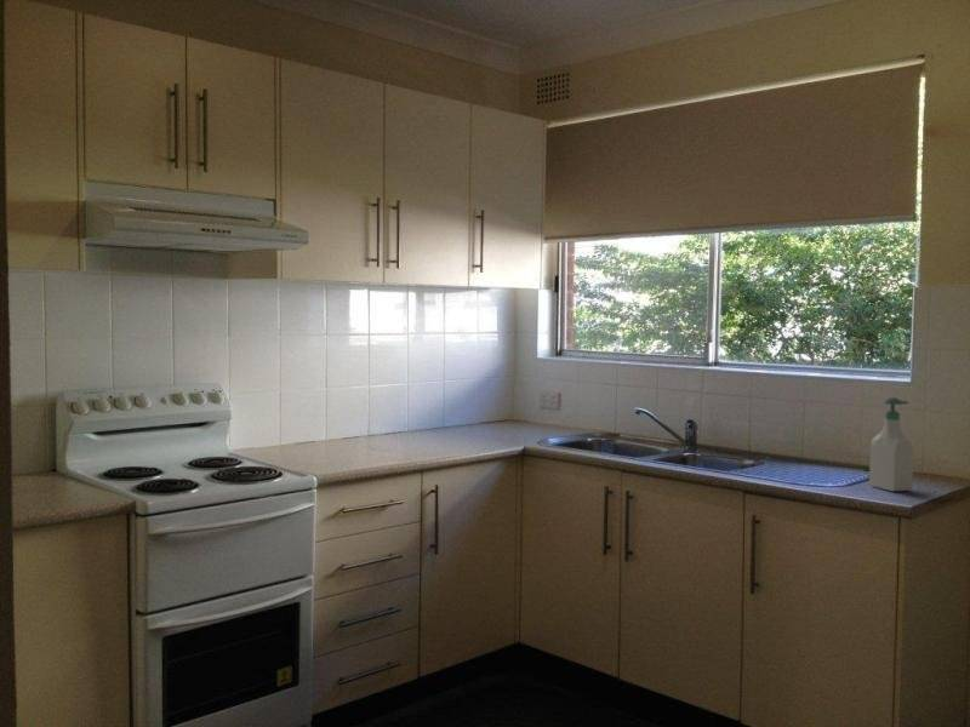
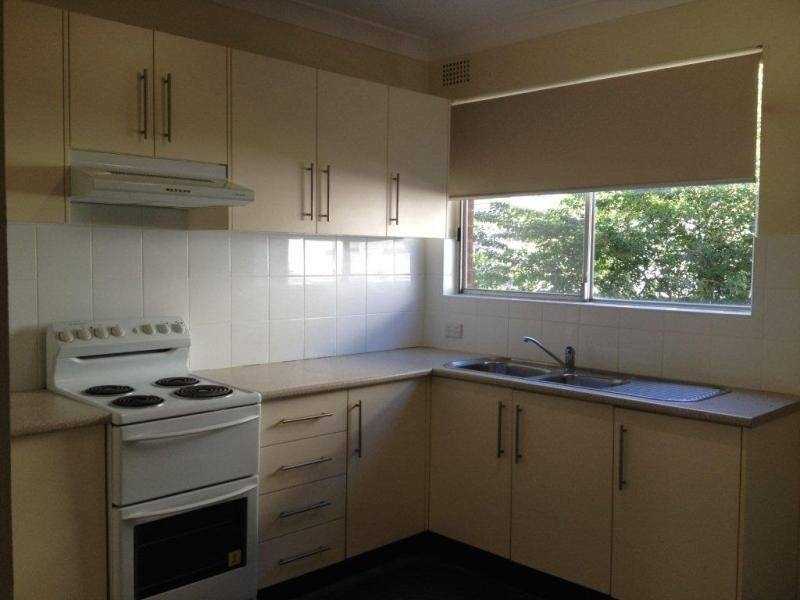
- soap bottle [868,396,914,492]
